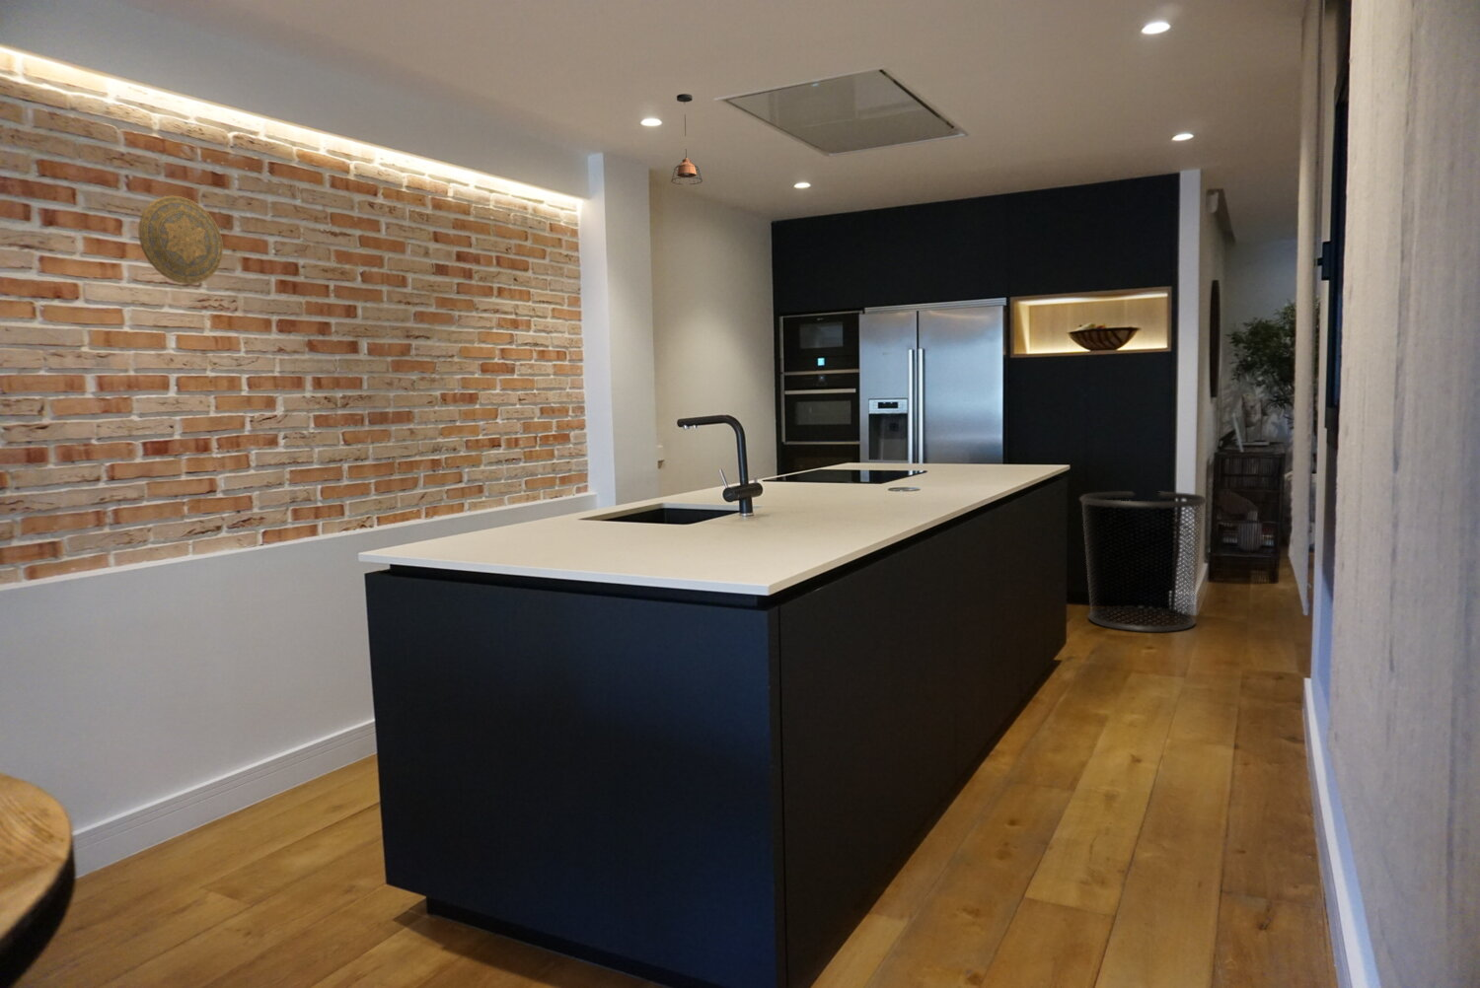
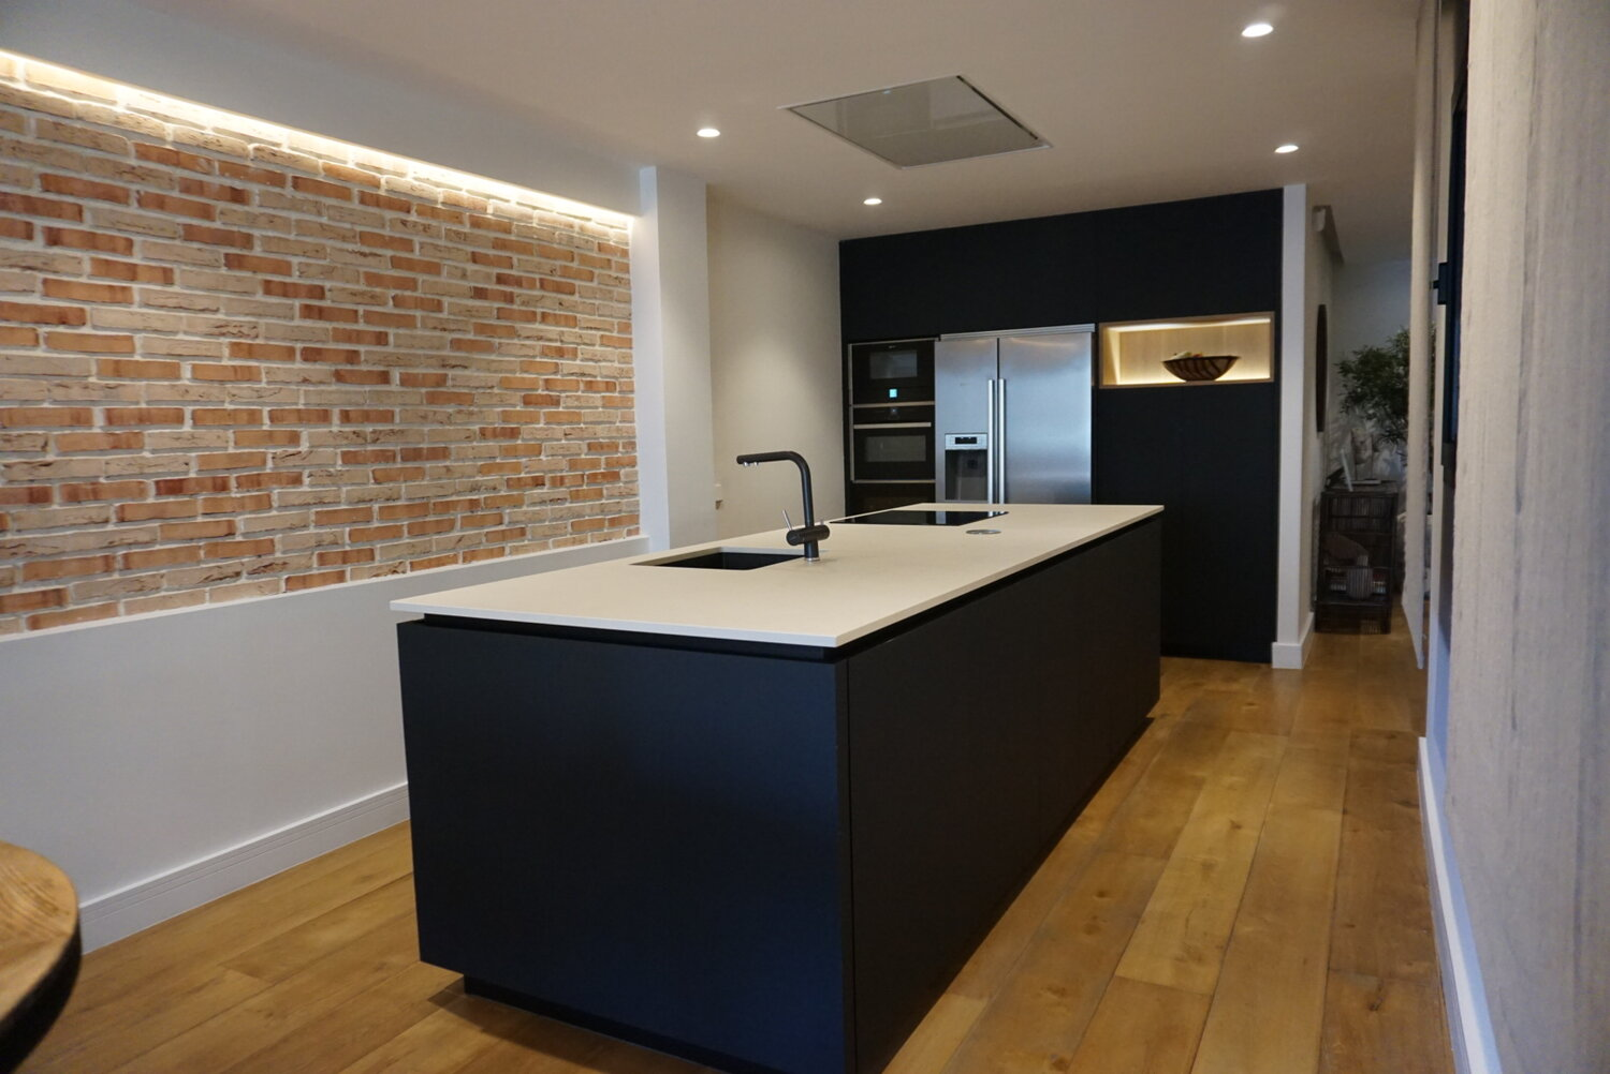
- decorative plate [138,195,224,284]
- pendant light [671,93,704,185]
- waste bin [1079,490,1209,633]
